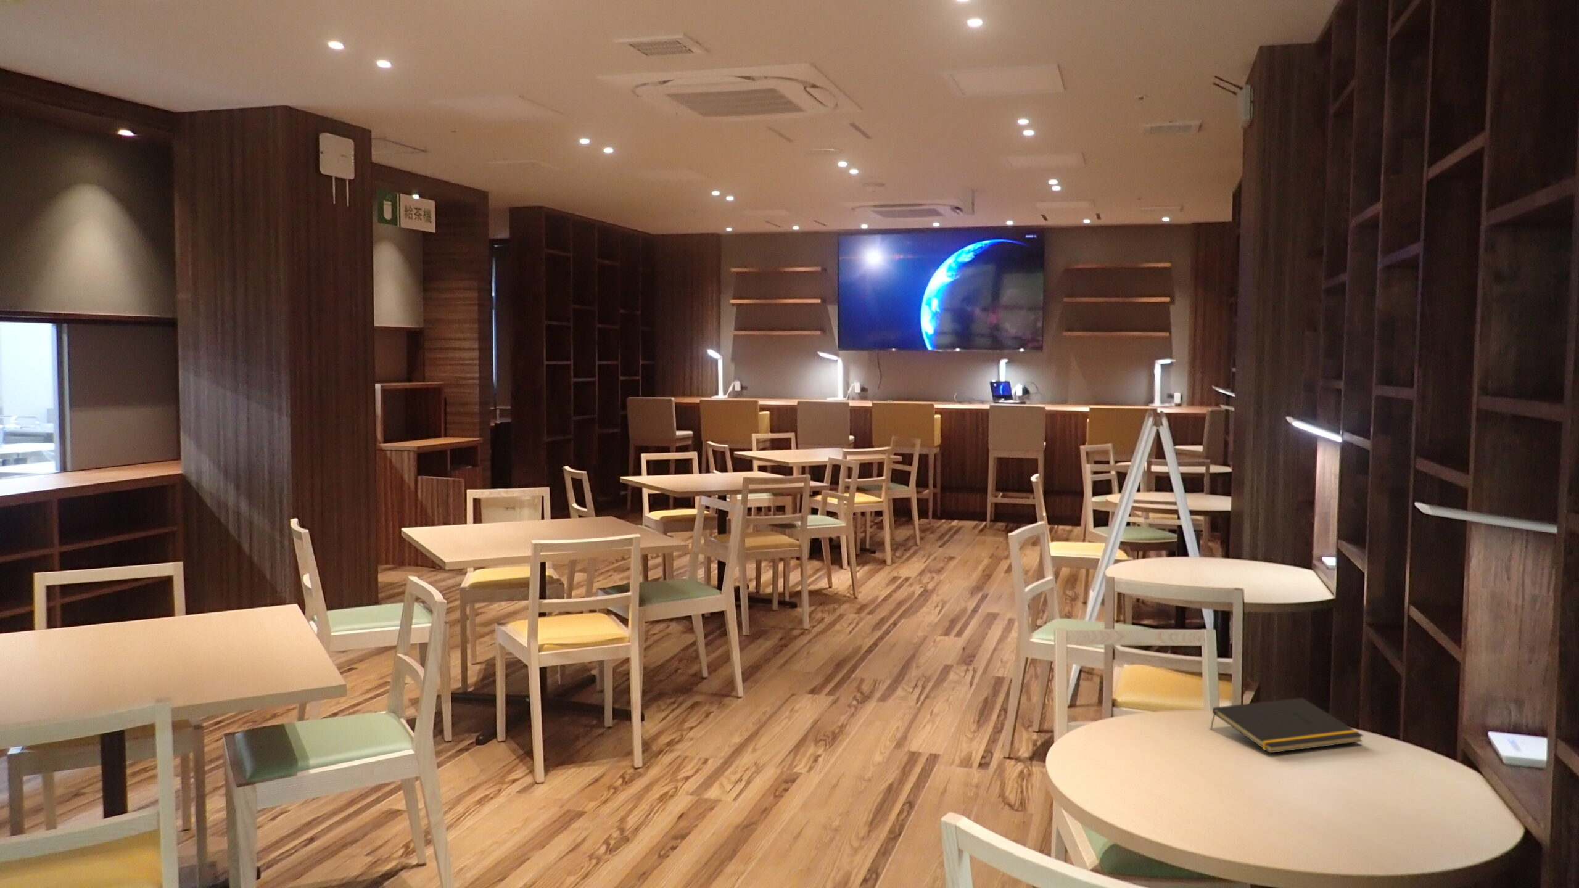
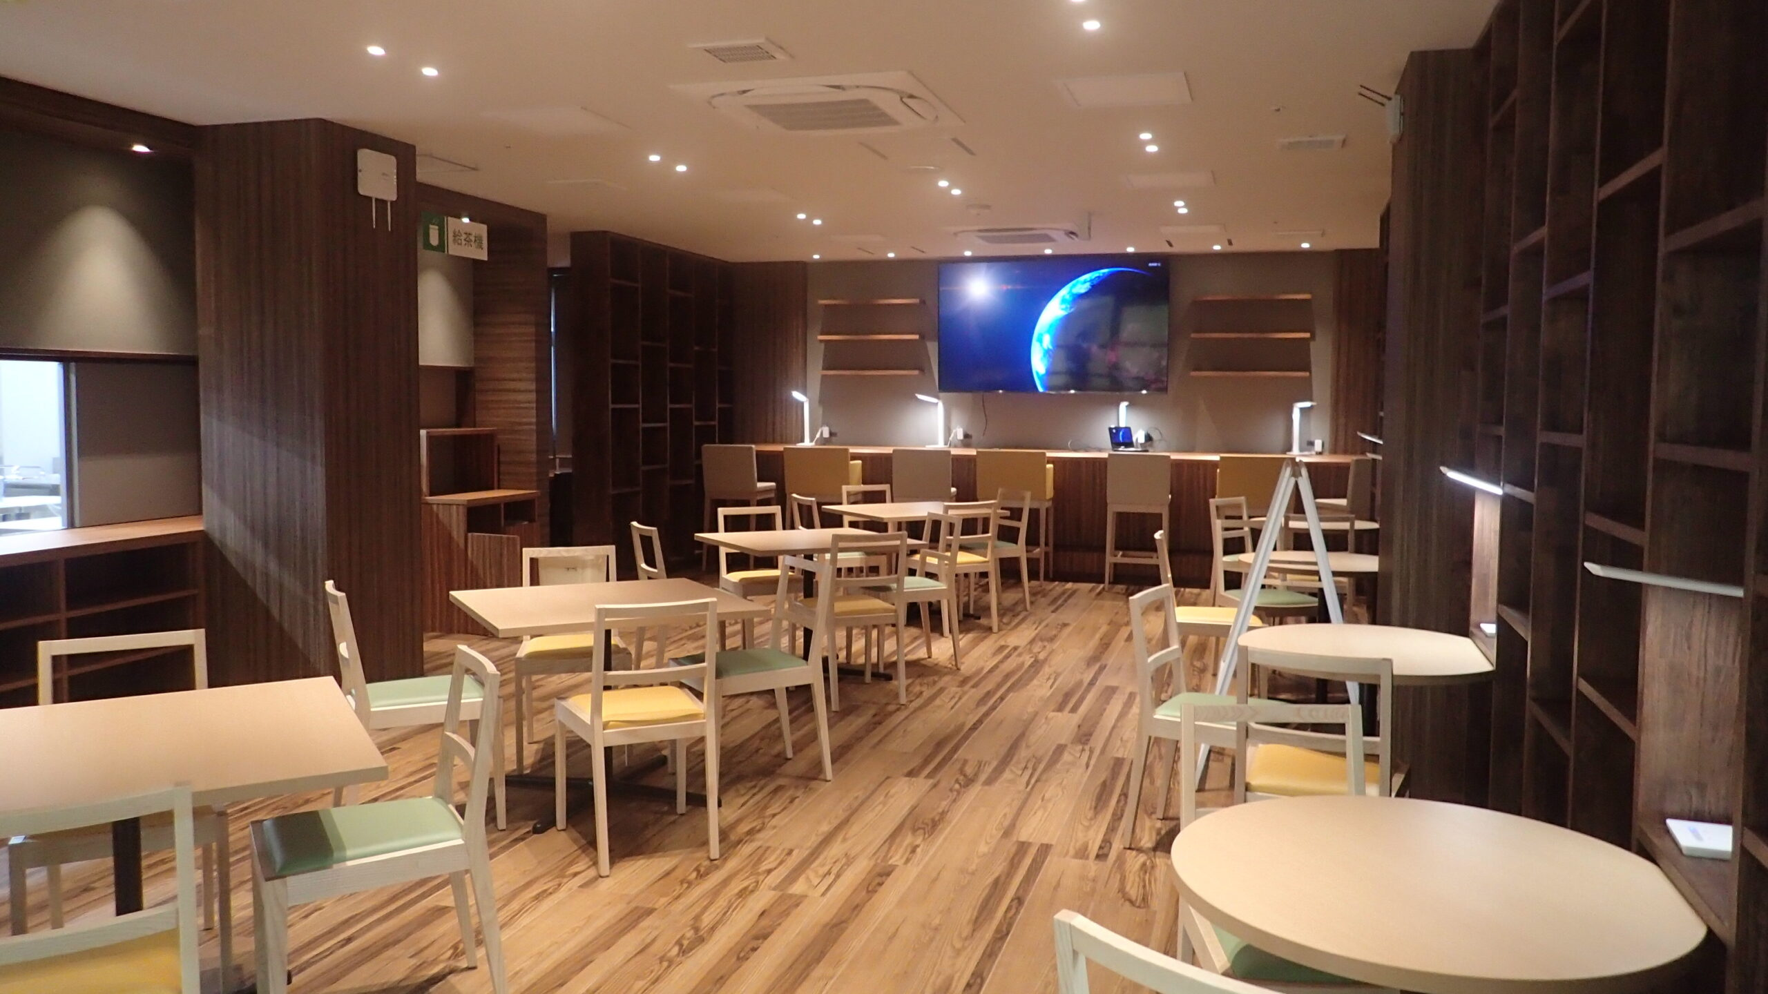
- notepad [1209,697,1364,754]
